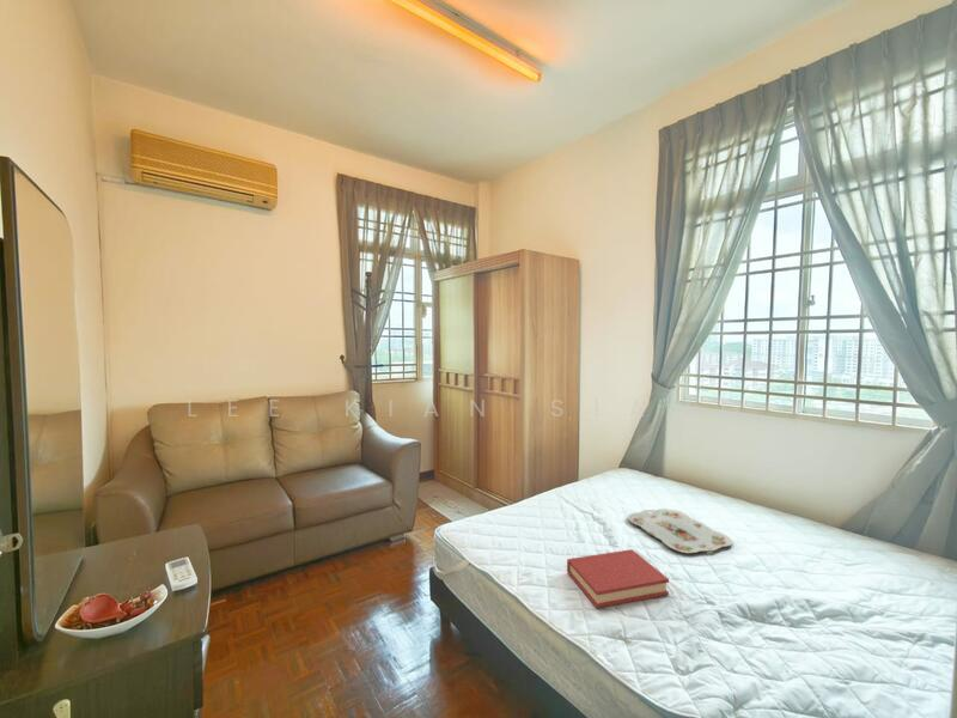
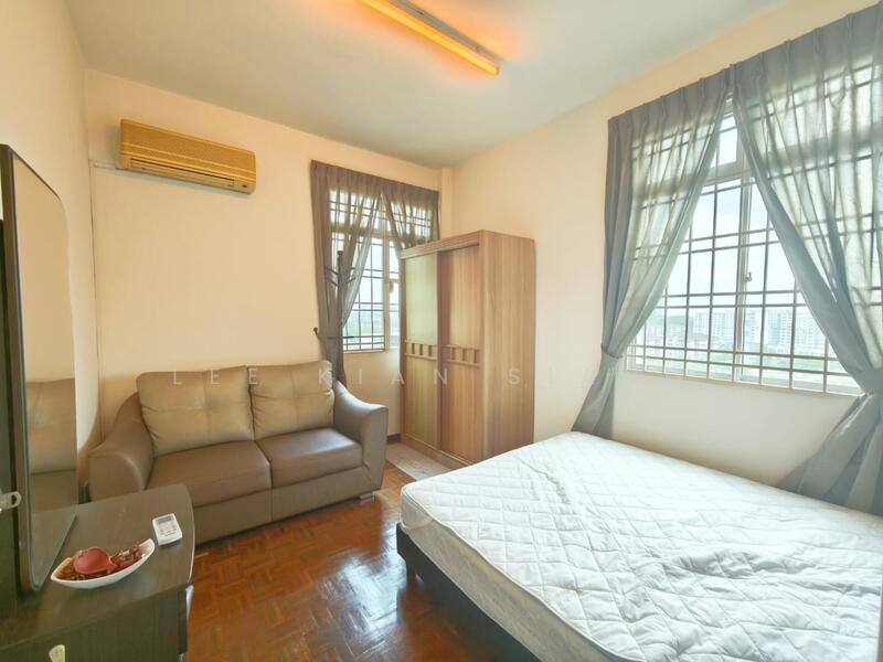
- serving tray [626,507,733,554]
- hardback book [566,548,670,609]
